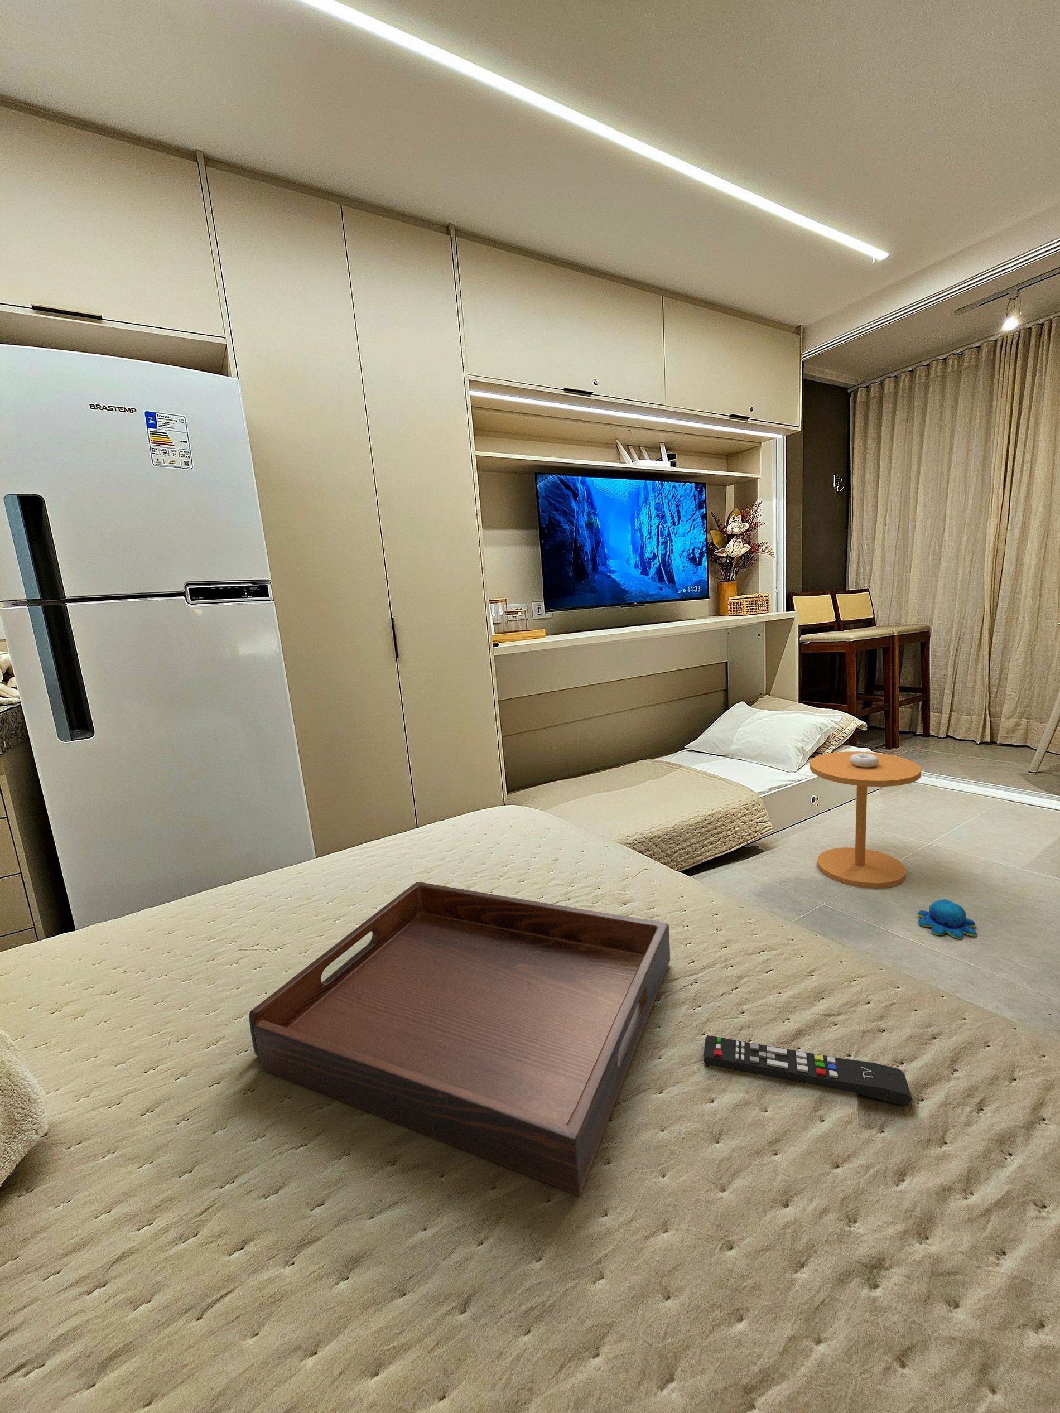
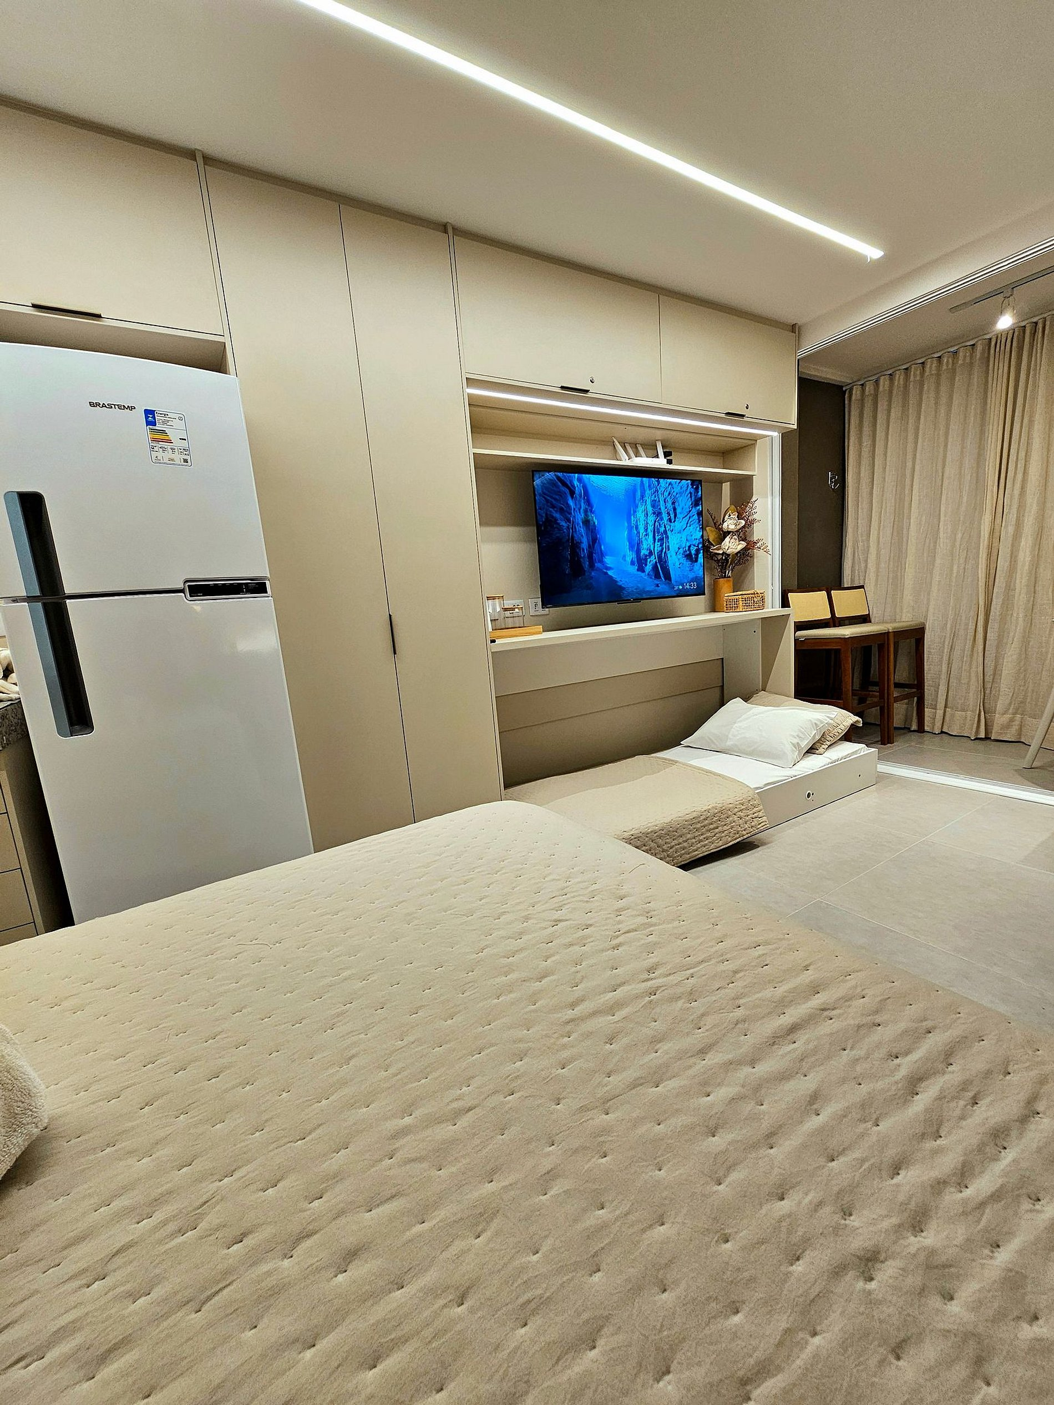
- side table [809,750,922,889]
- serving tray [248,882,670,1196]
- plush toy [917,899,978,940]
- remote control [703,1034,913,1107]
